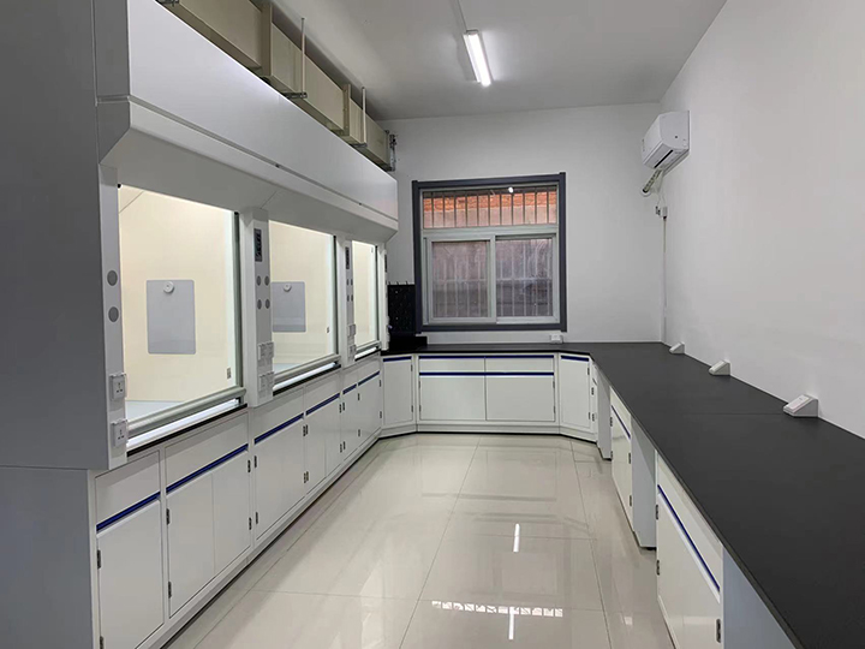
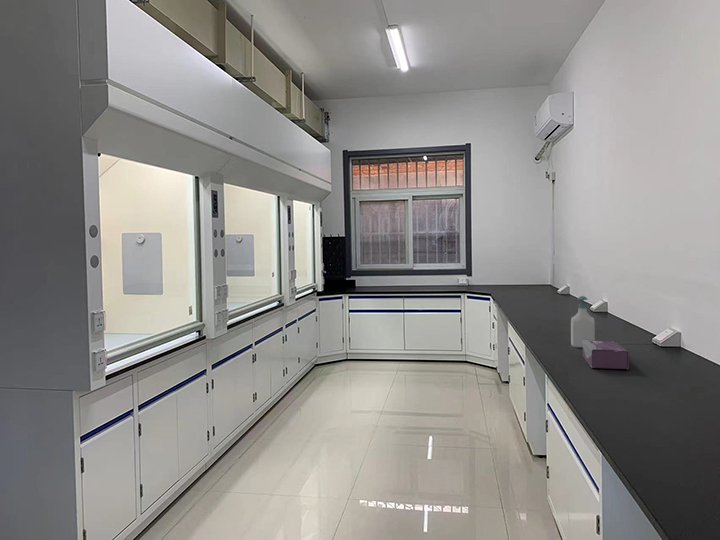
+ soap bottle [570,295,596,348]
+ tissue box [582,340,630,370]
